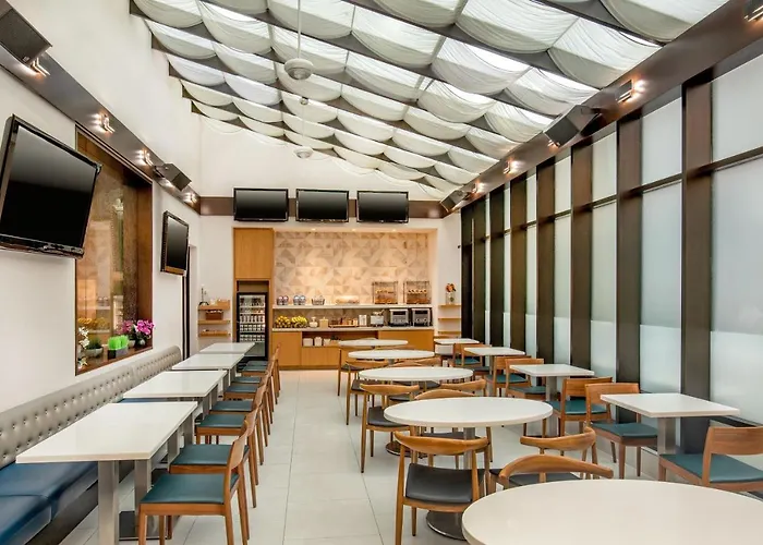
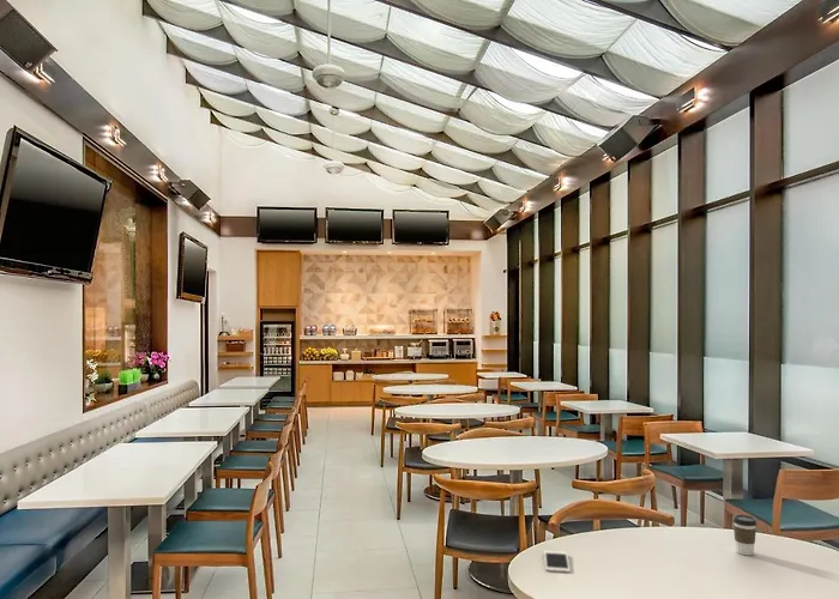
+ coffee cup [732,514,757,556]
+ cell phone [543,550,572,574]
